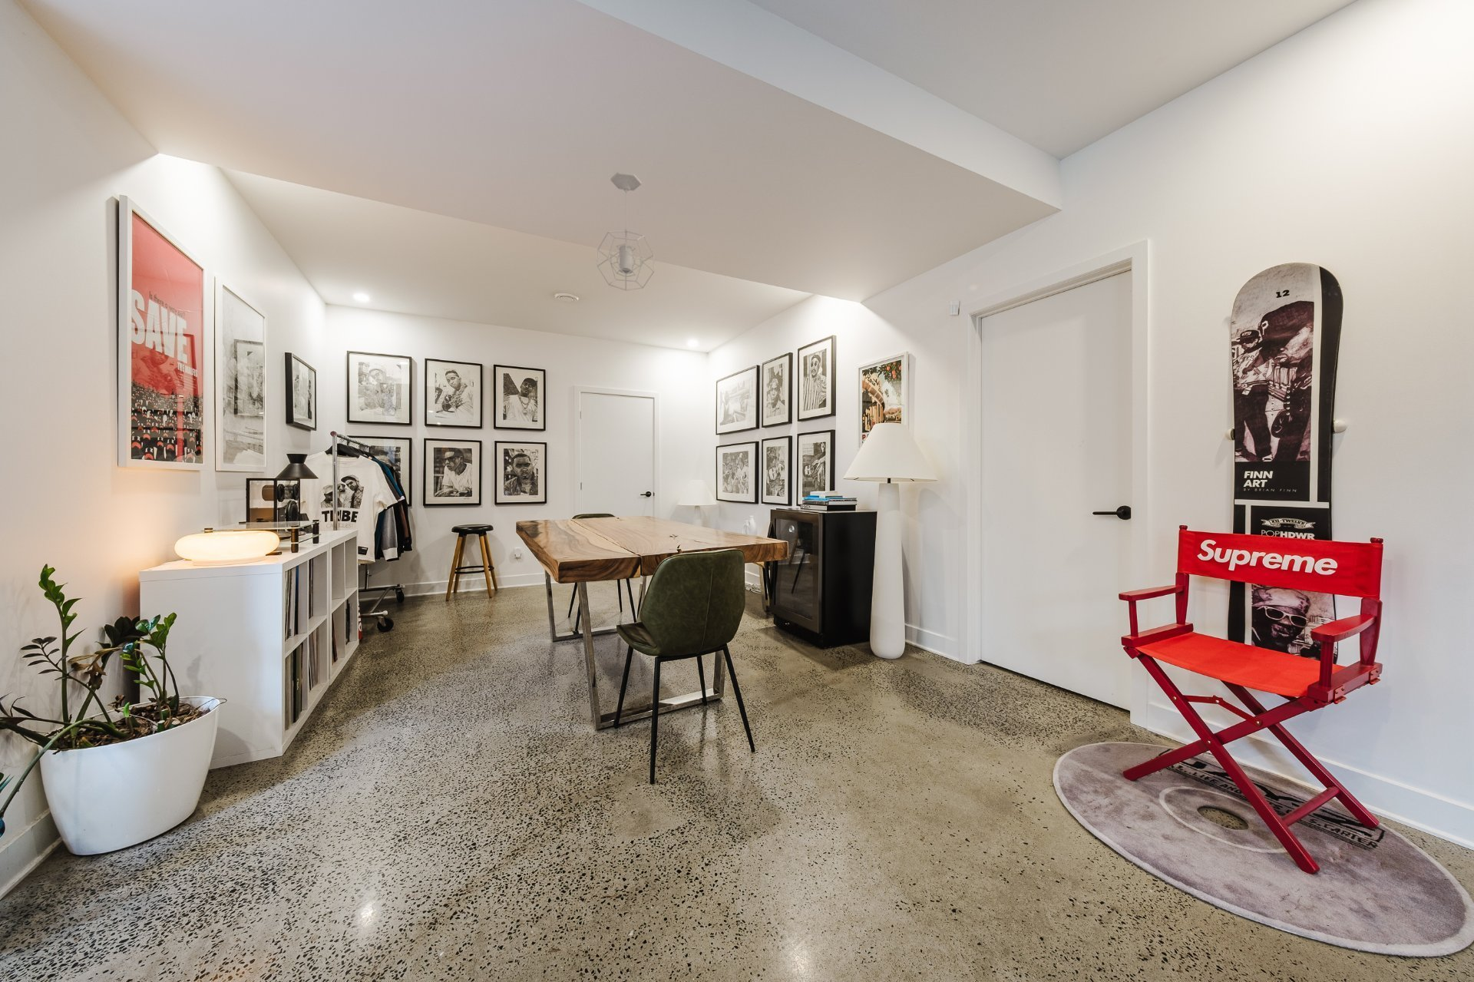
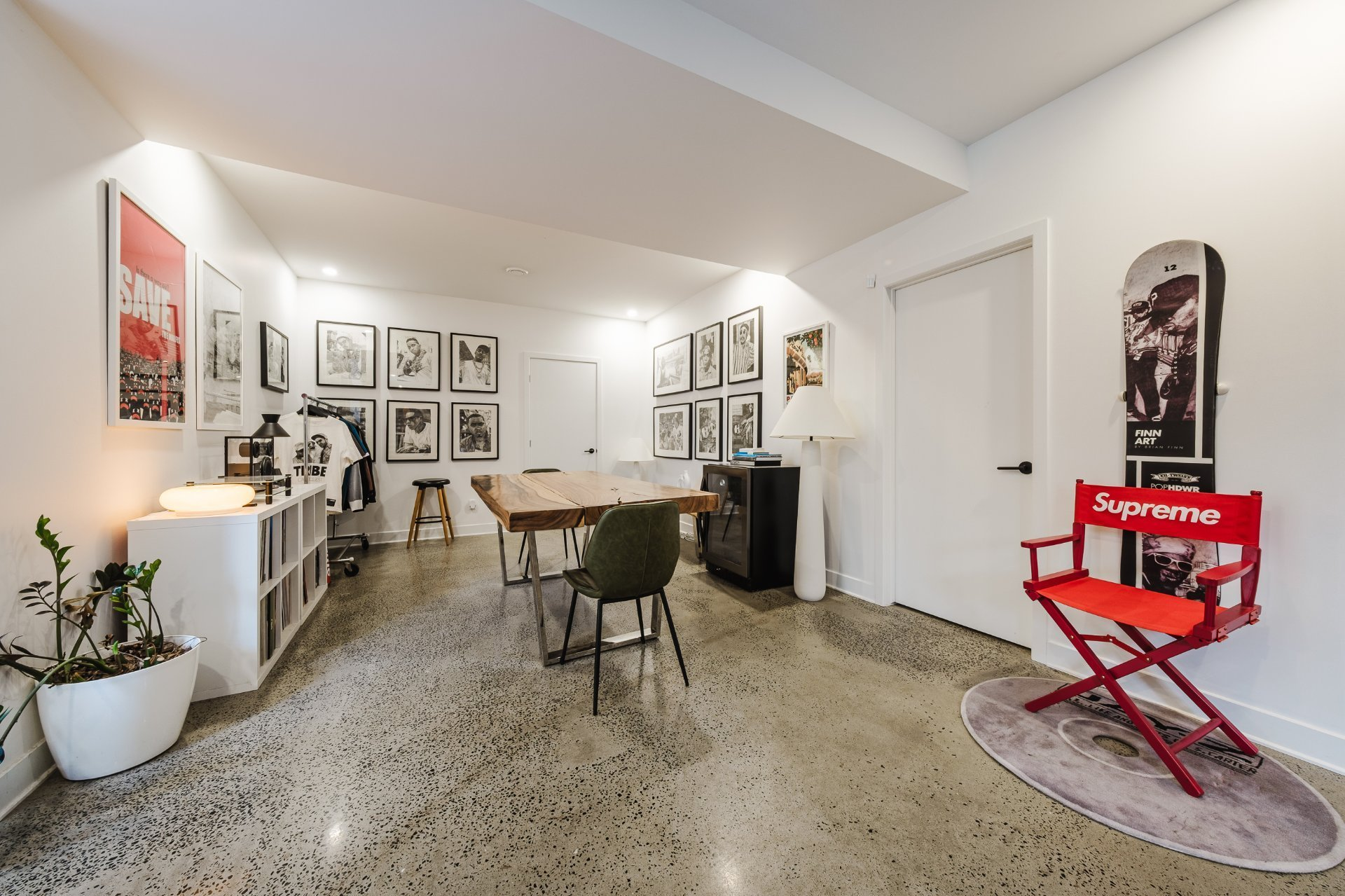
- pendant light [596,171,655,292]
